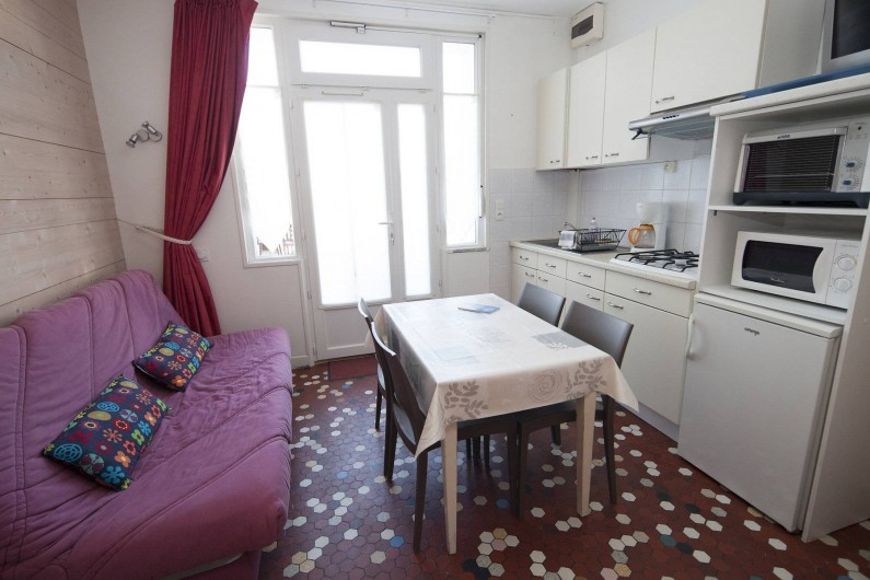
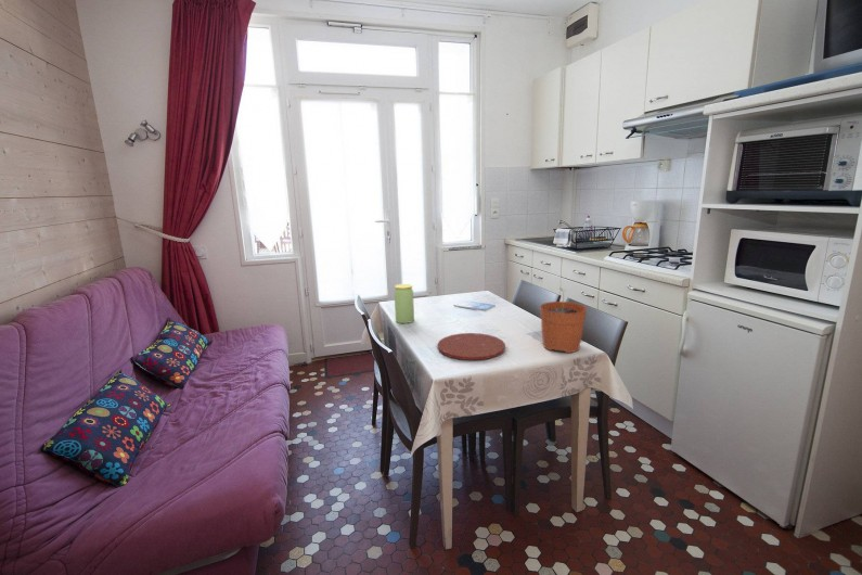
+ jar [394,283,415,324]
+ plant pot [539,288,588,354]
+ plate [436,332,506,361]
